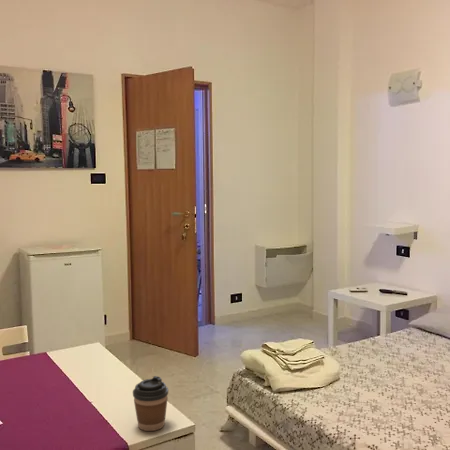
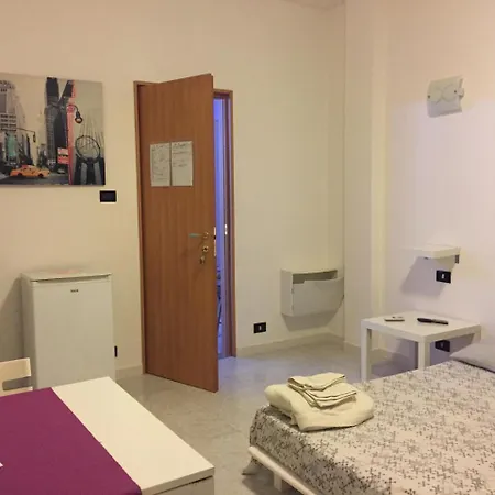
- coffee cup [132,375,169,432]
